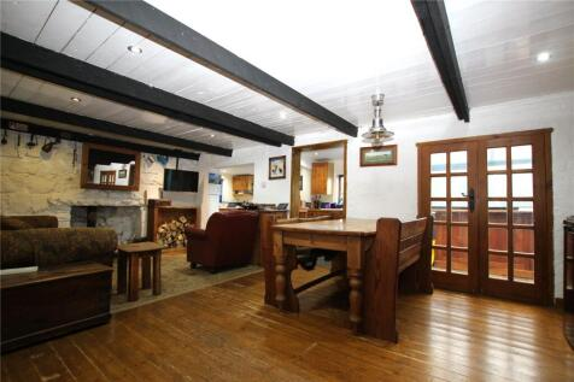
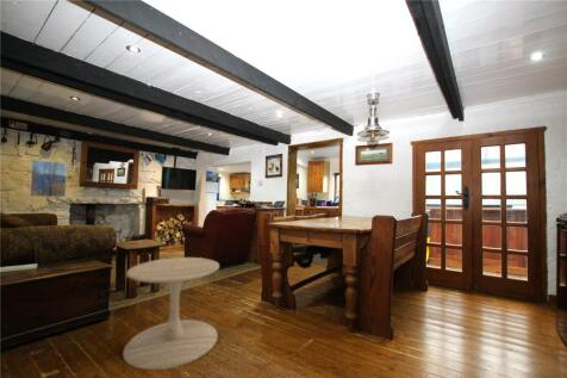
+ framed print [29,159,68,198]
+ side table [122,256,220,371]
